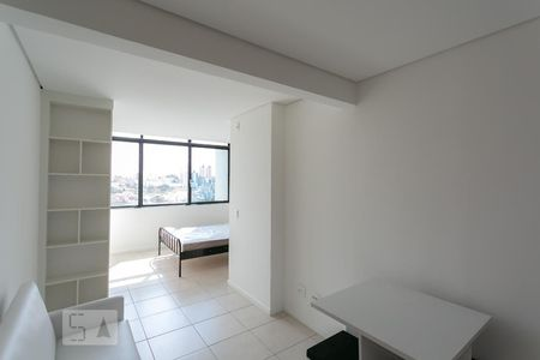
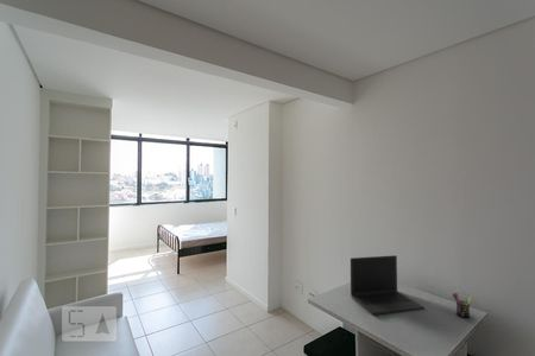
+ pen holder [452,292,473,319]
+ laptop [350,254,426,316]
